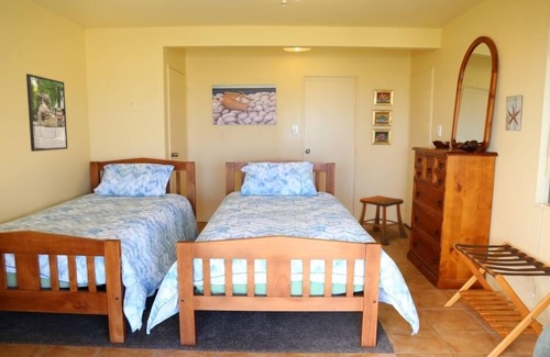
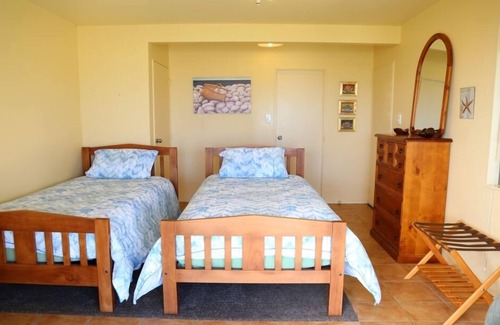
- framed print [25,72,68,153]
- stool [358,194,410,246]
